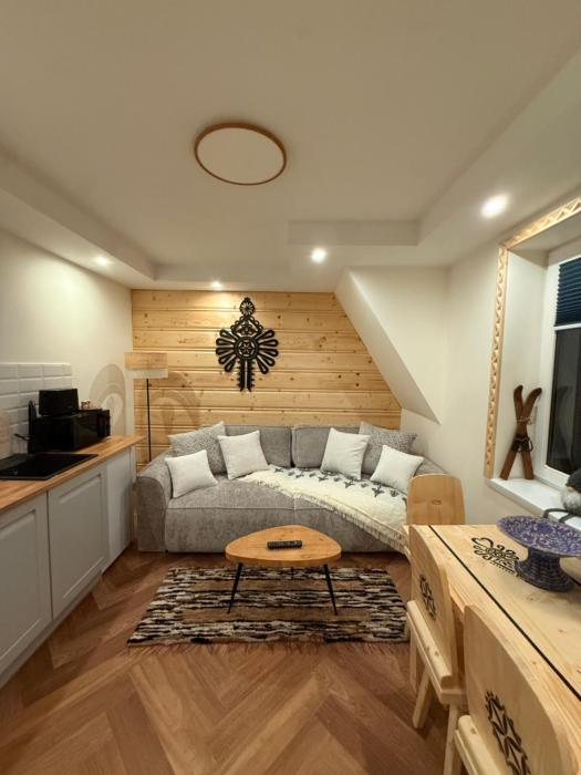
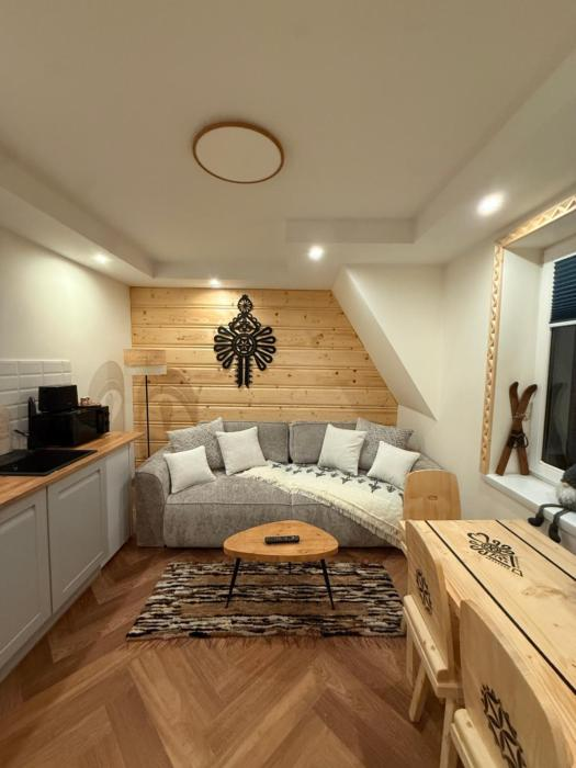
- decorative bowl [496,515,581,592]
